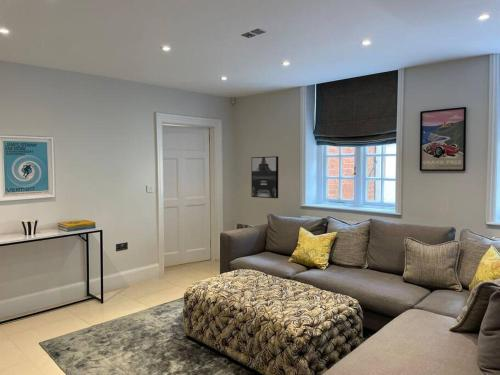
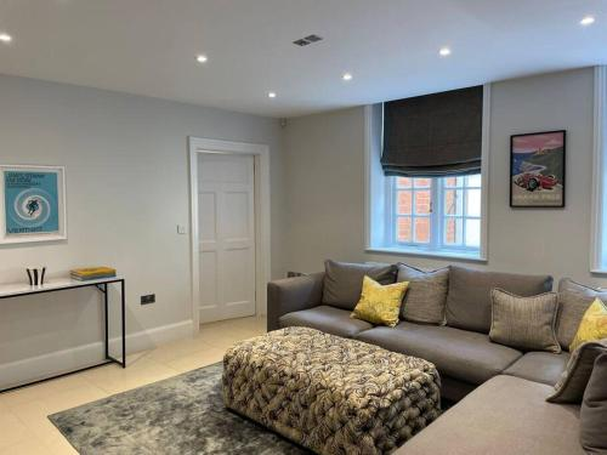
- wall art [251,155,279,199]
